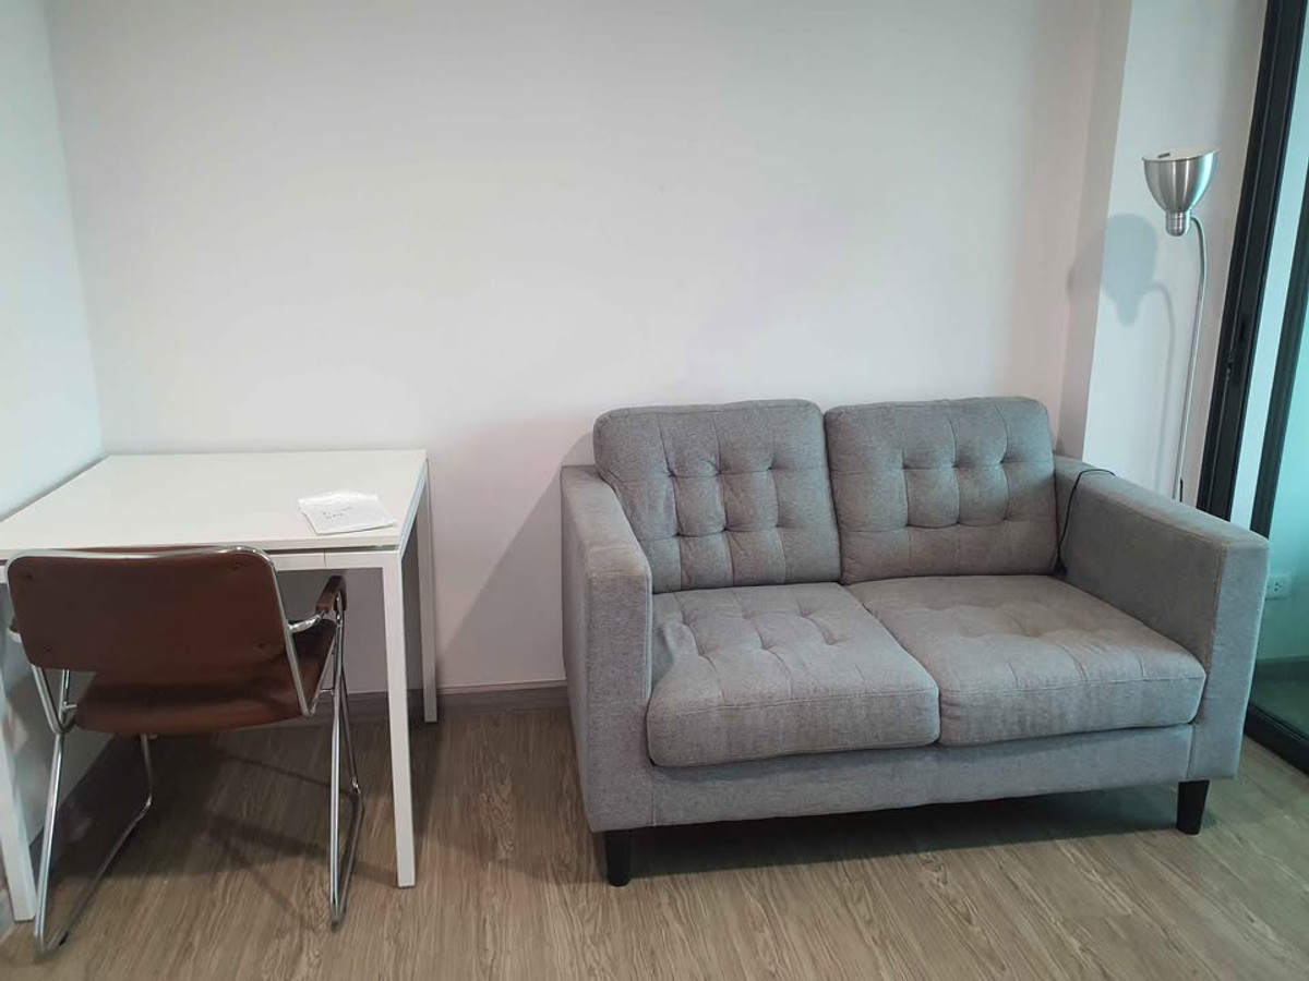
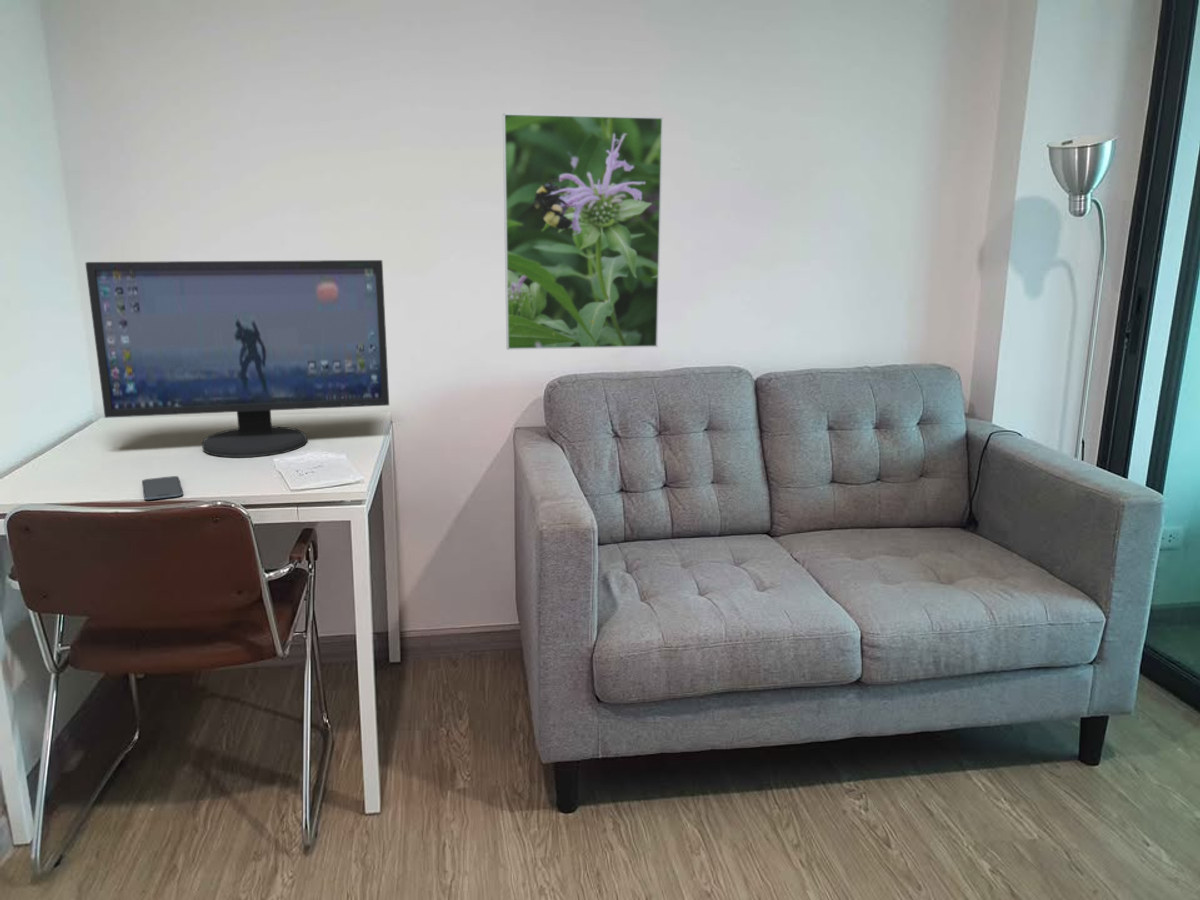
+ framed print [502,112,664,351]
+ computer monitor [84,259,390,458]
+ smartphone [141,475,184,501]
